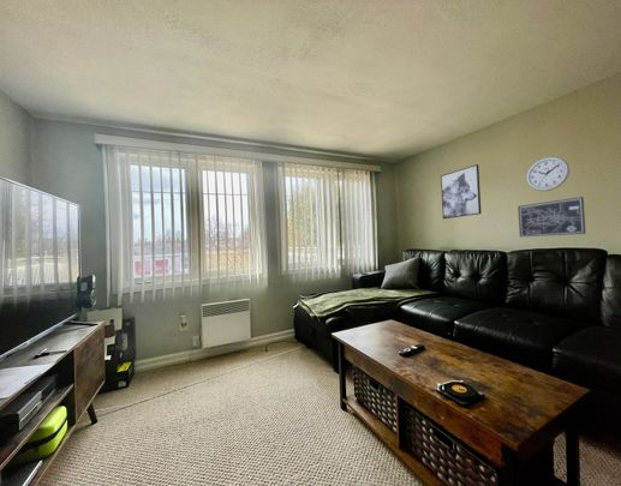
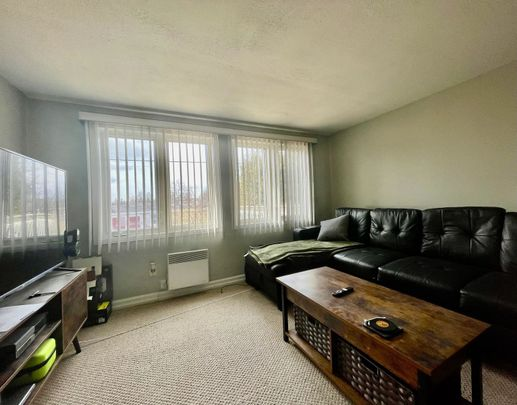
- wall art [440,163,483,220]
- wall clock [525,156,571,192]
- wall art [516,196,587,238]
